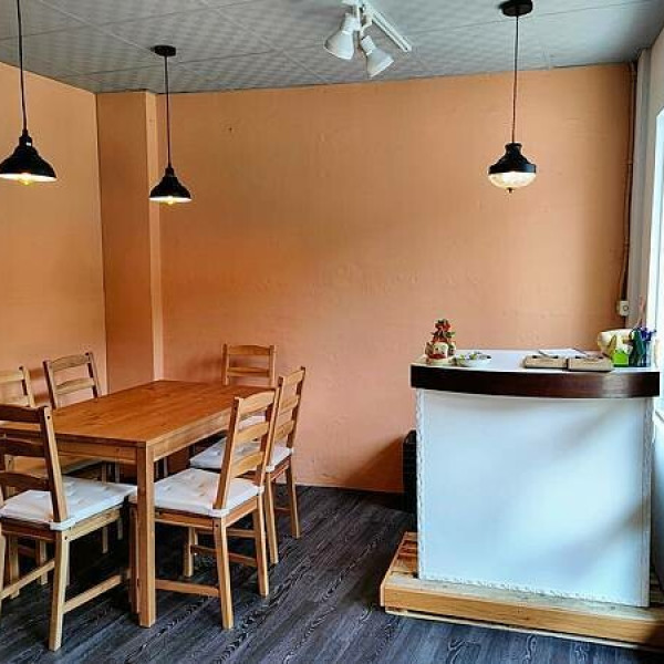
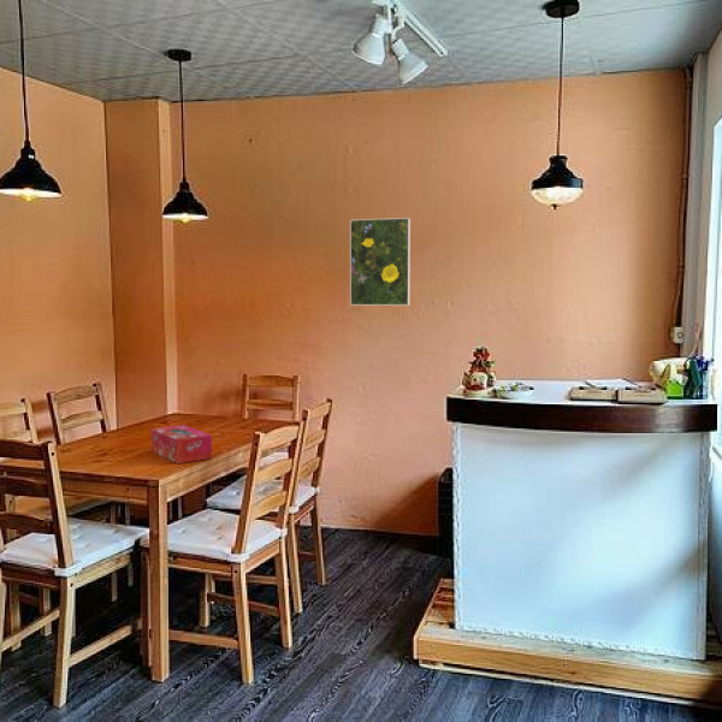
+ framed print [349,217,412,307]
+ tissue box [150,424,213,464]
